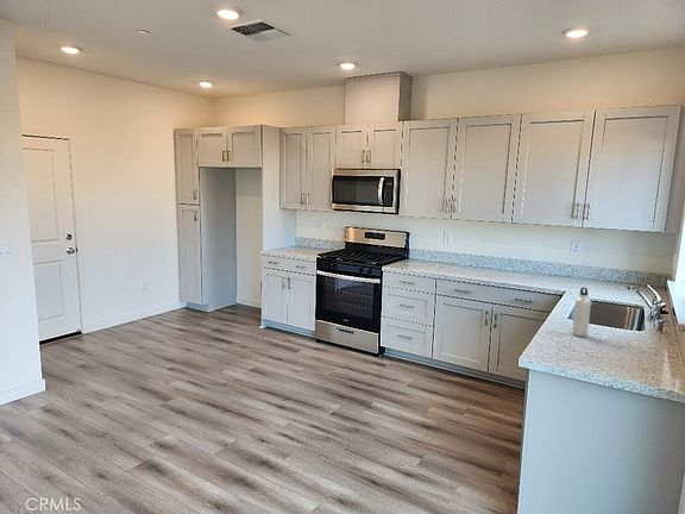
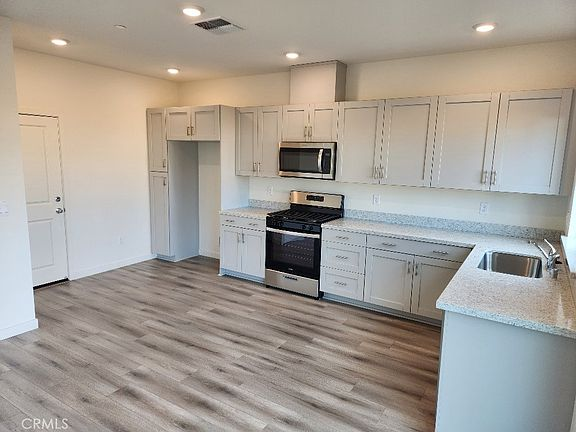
- water bottle [571,287,592,338]
